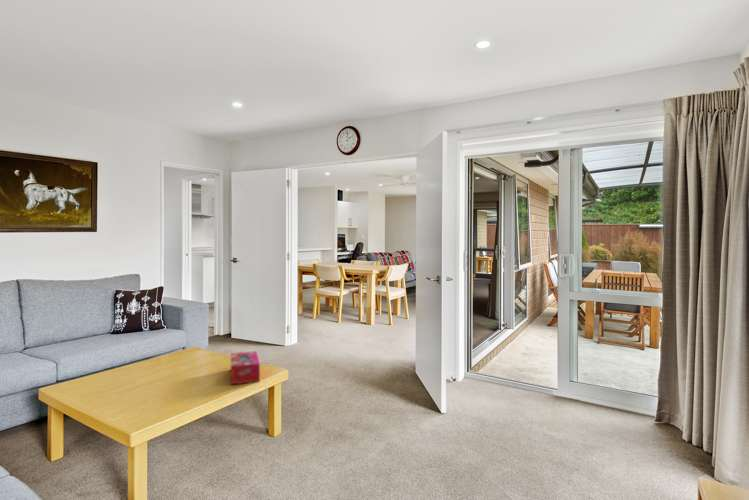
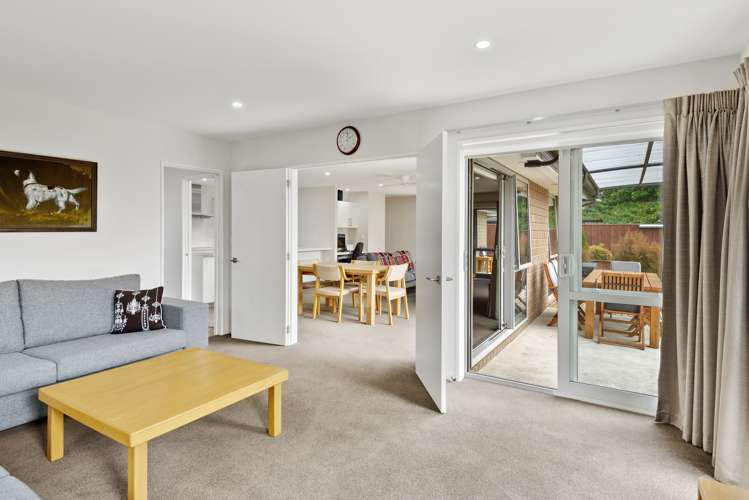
- tissue box [230,350,261,386]
